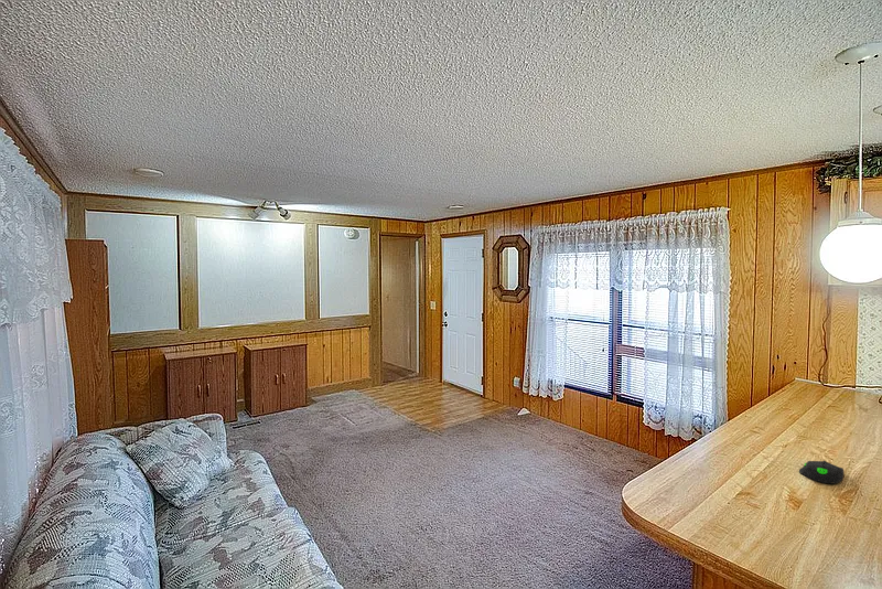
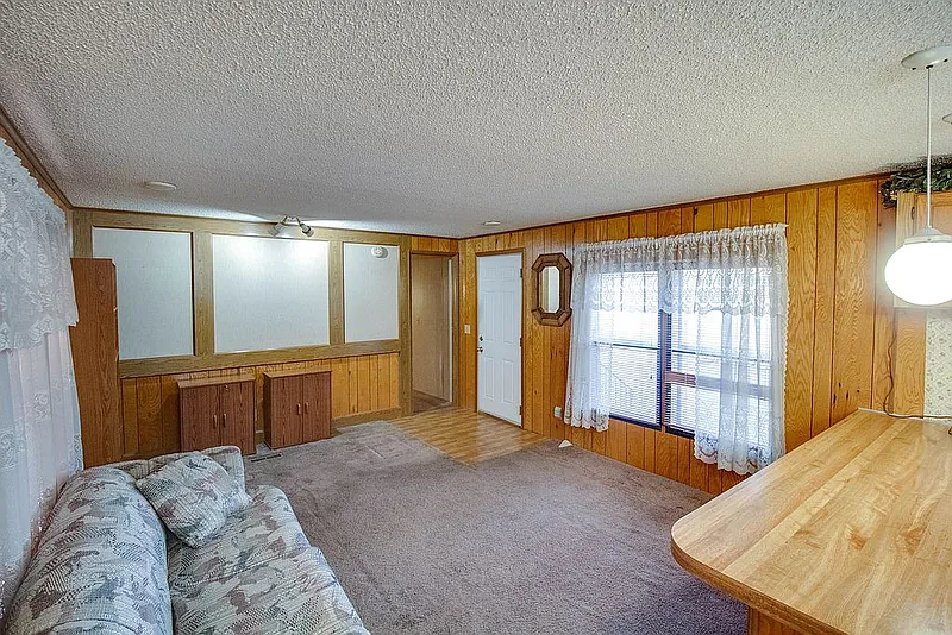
- computer mouse [798,460,845,484]
